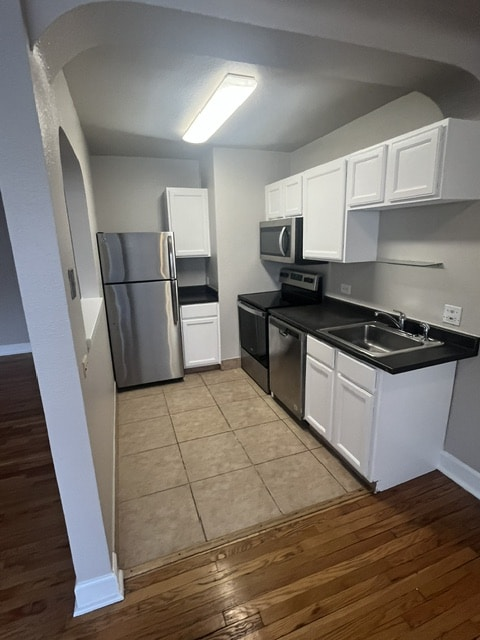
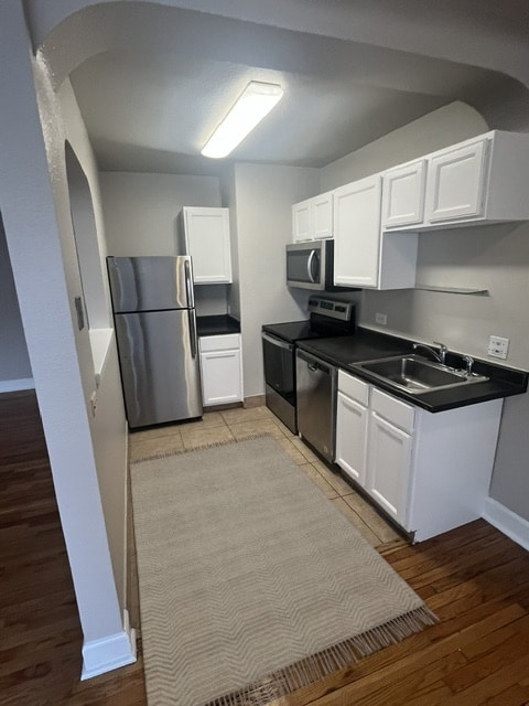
+ rug [128,430,440,706]
